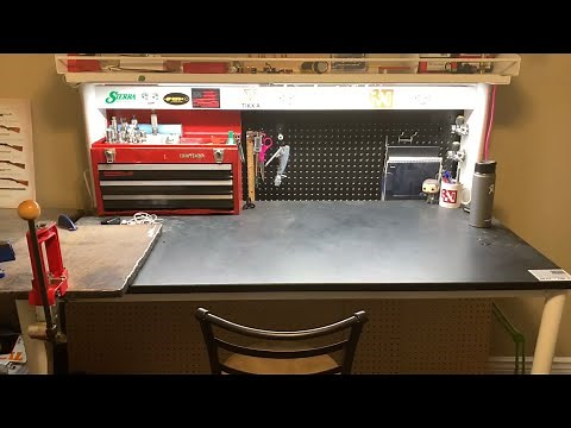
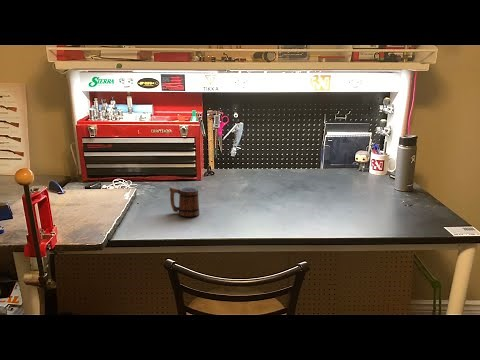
+ mug [168,186,200,217]
